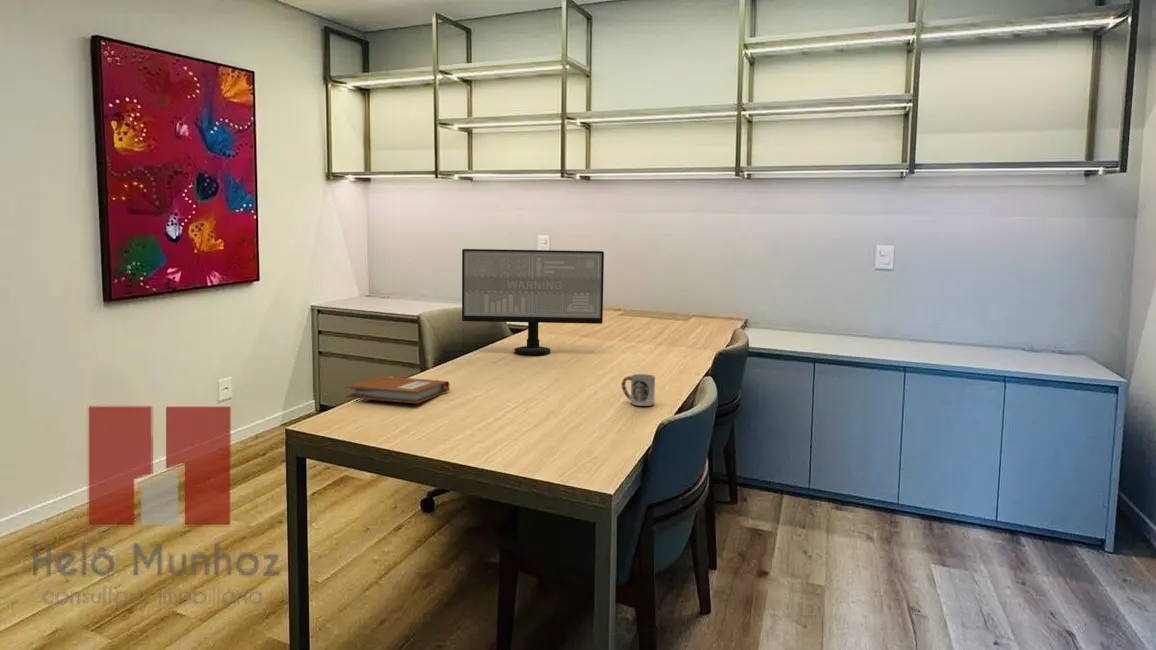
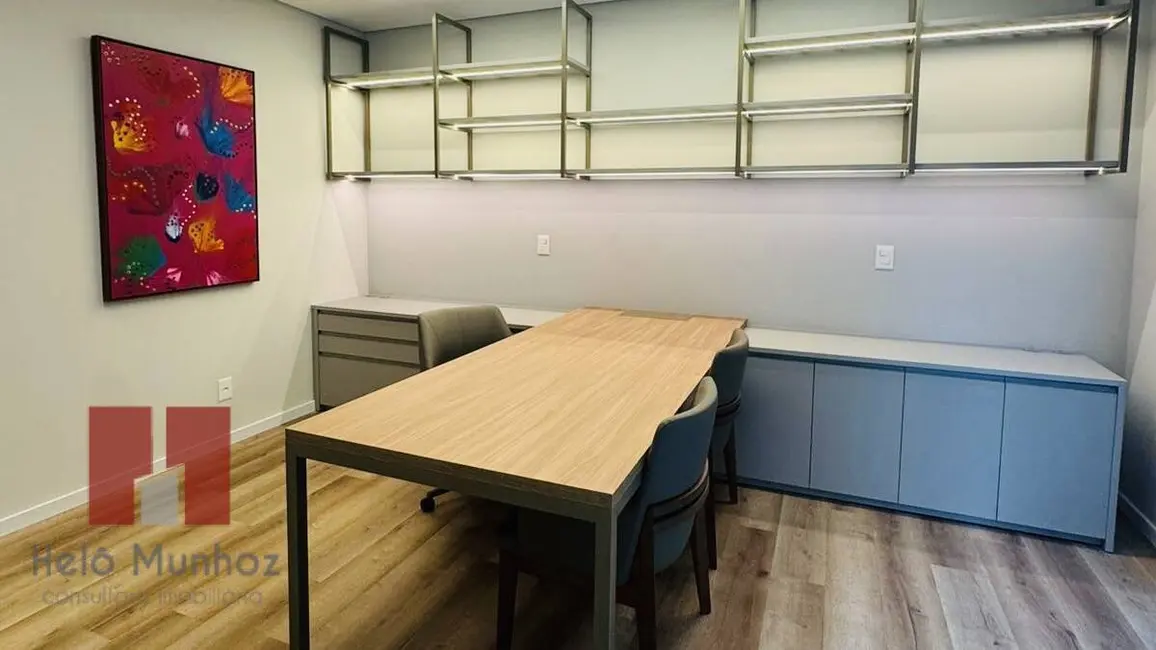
- computer monitor [461,248,605,355]
- cup [621,373,656,407]
- notebook [345,375,451,404]
